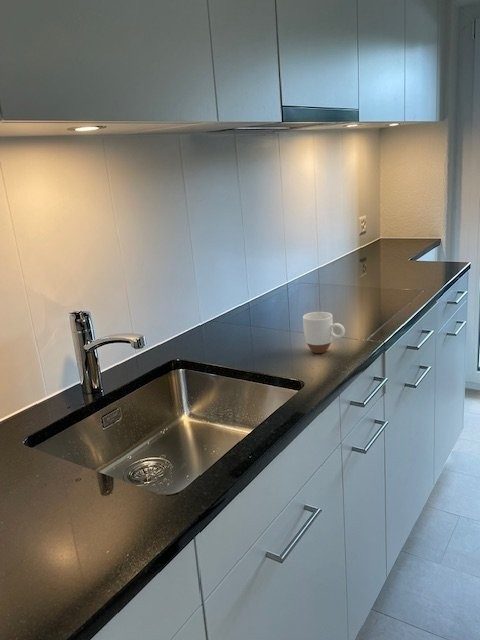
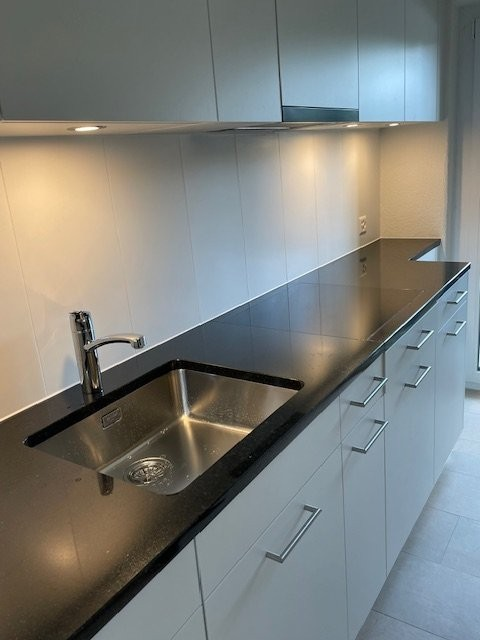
- mug [302,311,346,354]
